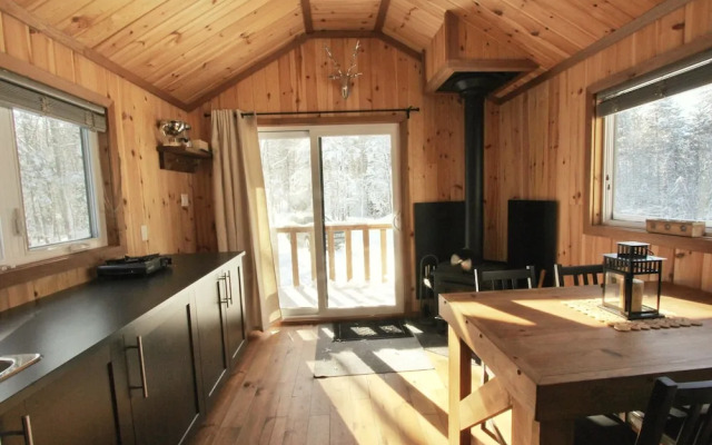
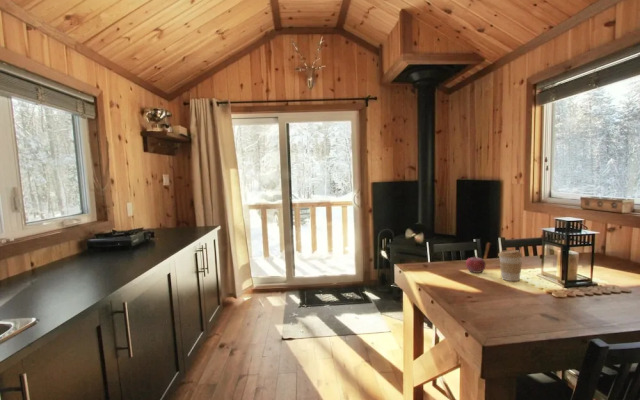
+ fruit [465,255,486,274]
+ coffee cup [497,249,524,282]
